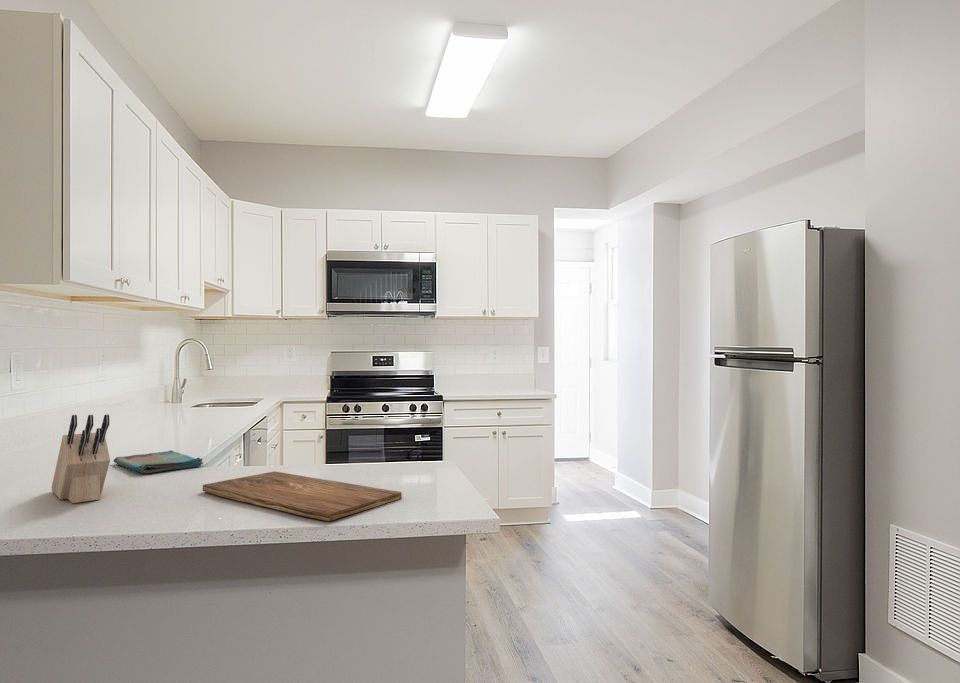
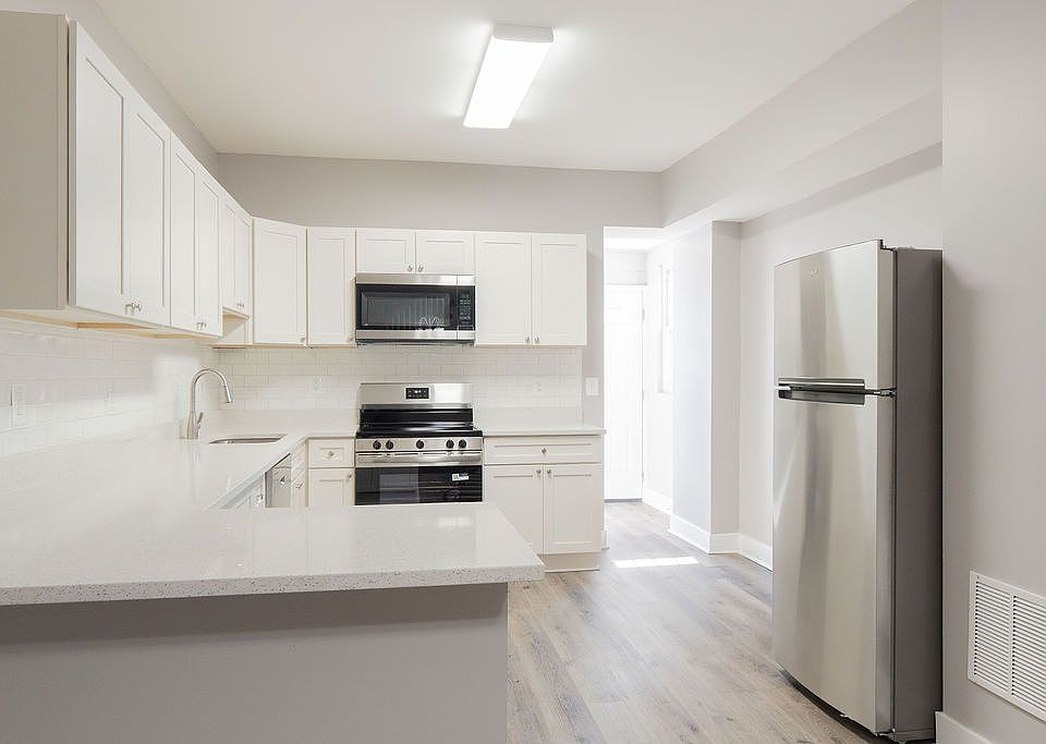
- cutting board [202,470,403,522]
- dish towel [113,449,204,474]
- knife block [51,413,111,504]
